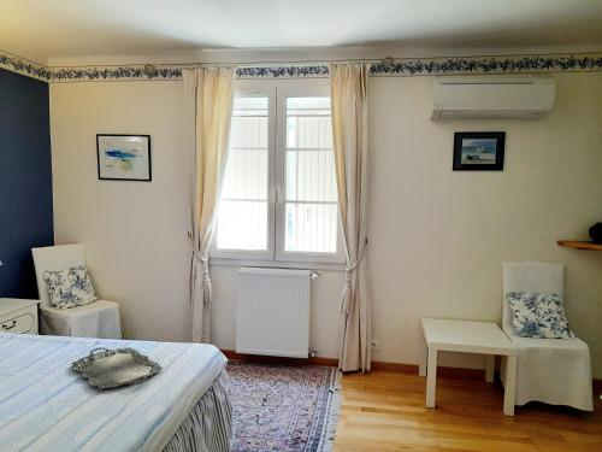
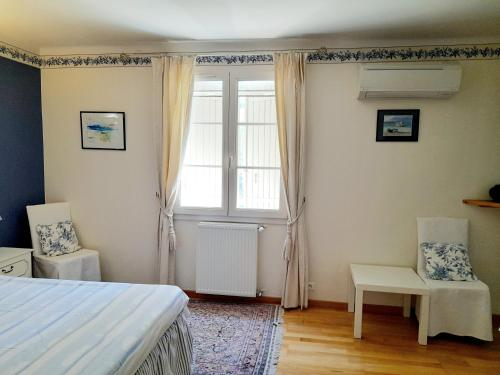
- serving tray [70,346,163,391]
